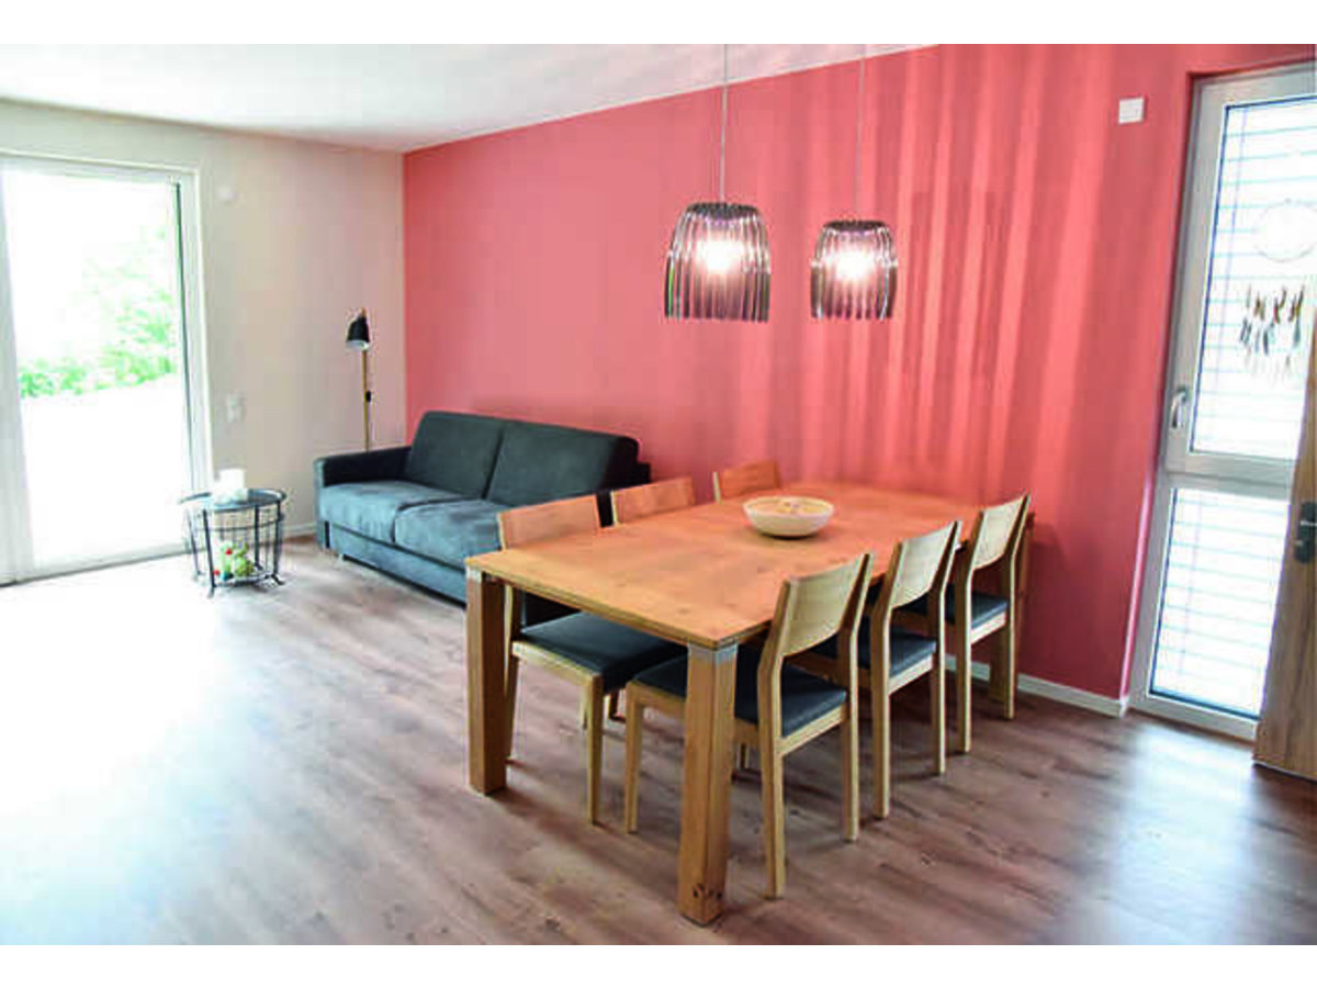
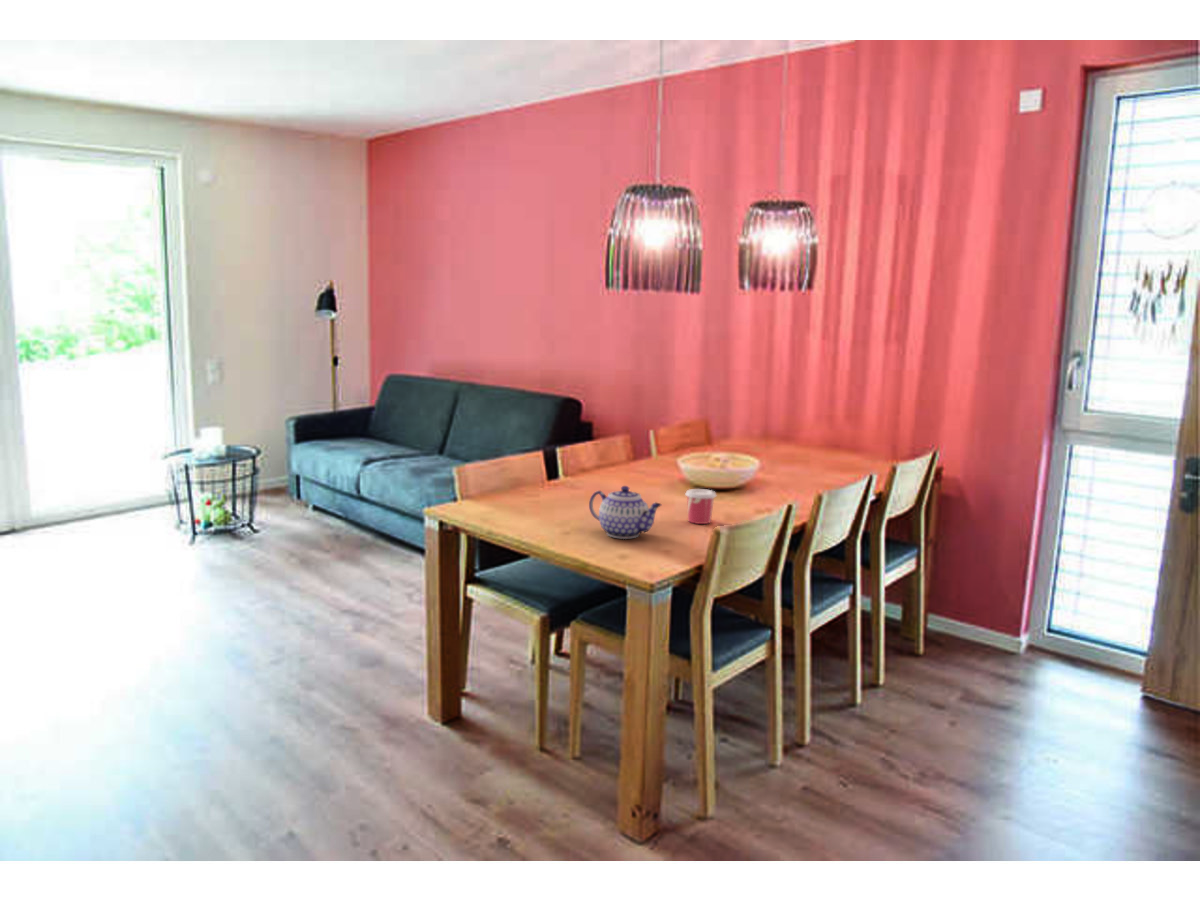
+ cup [684,488,717,525]
+ teapot [588,485,662,540]
